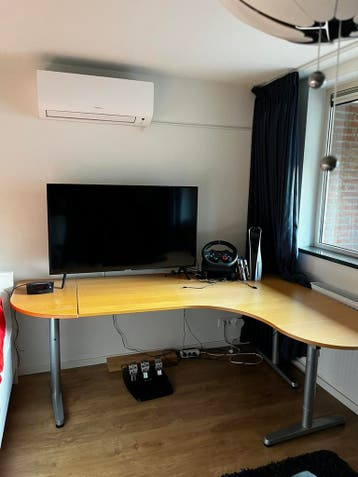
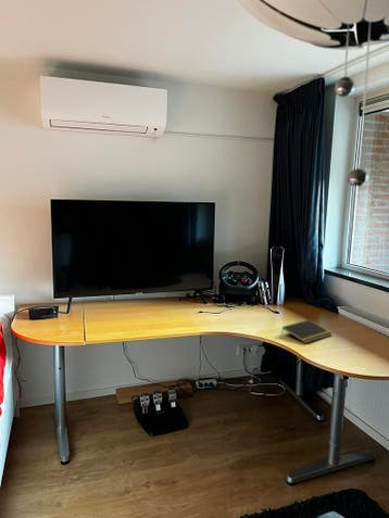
+ notepad [280,319,334,344]
